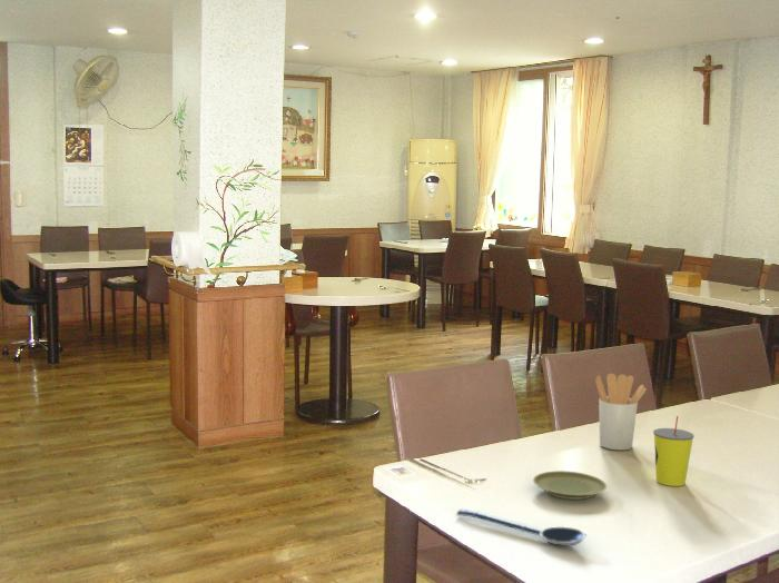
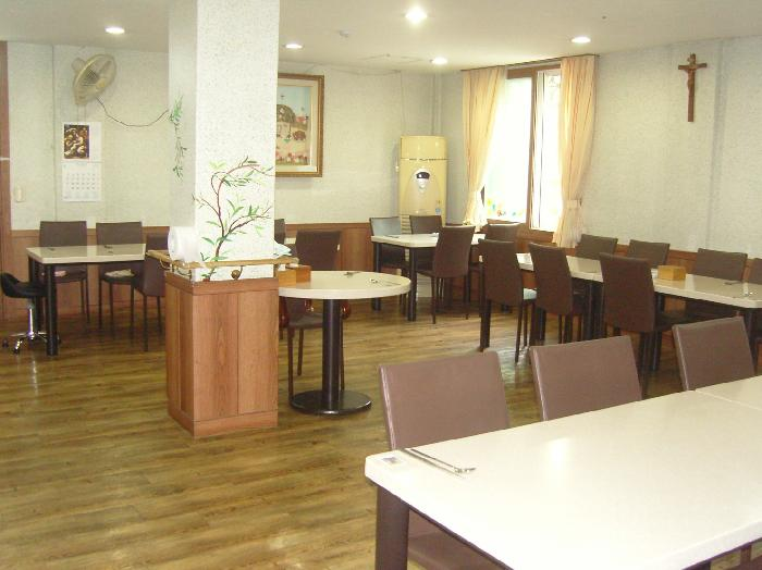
- straw [652,415,696,487]
- spoon [455,507,586,547]
- utensil holder [594,373,648,451]
- plate [532,470,608,501]
